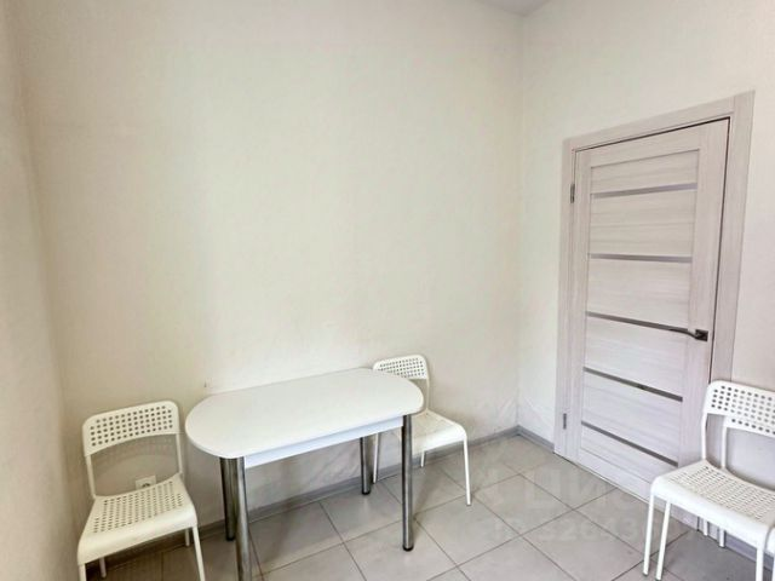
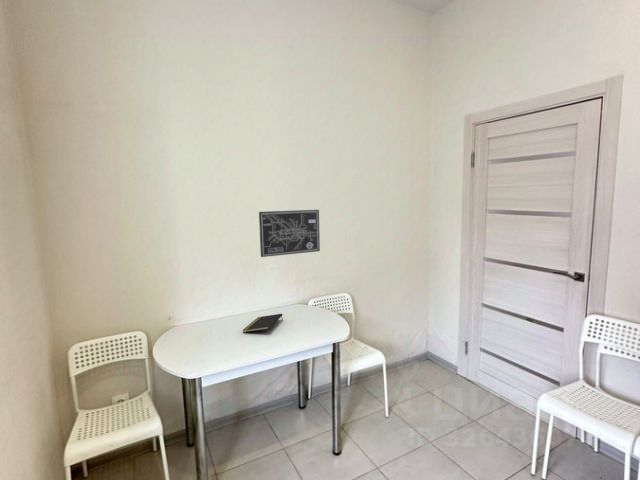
+ notepad [241,313,284,333]
+ wall art [258,209,321,258]
